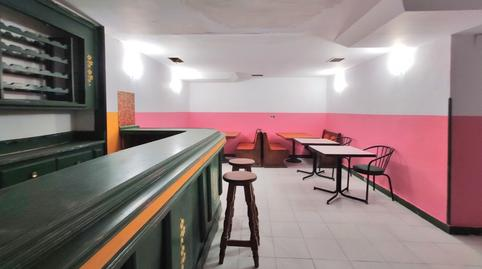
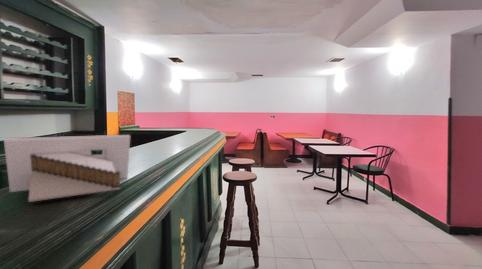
+ architectural model [3,134,131,203]
